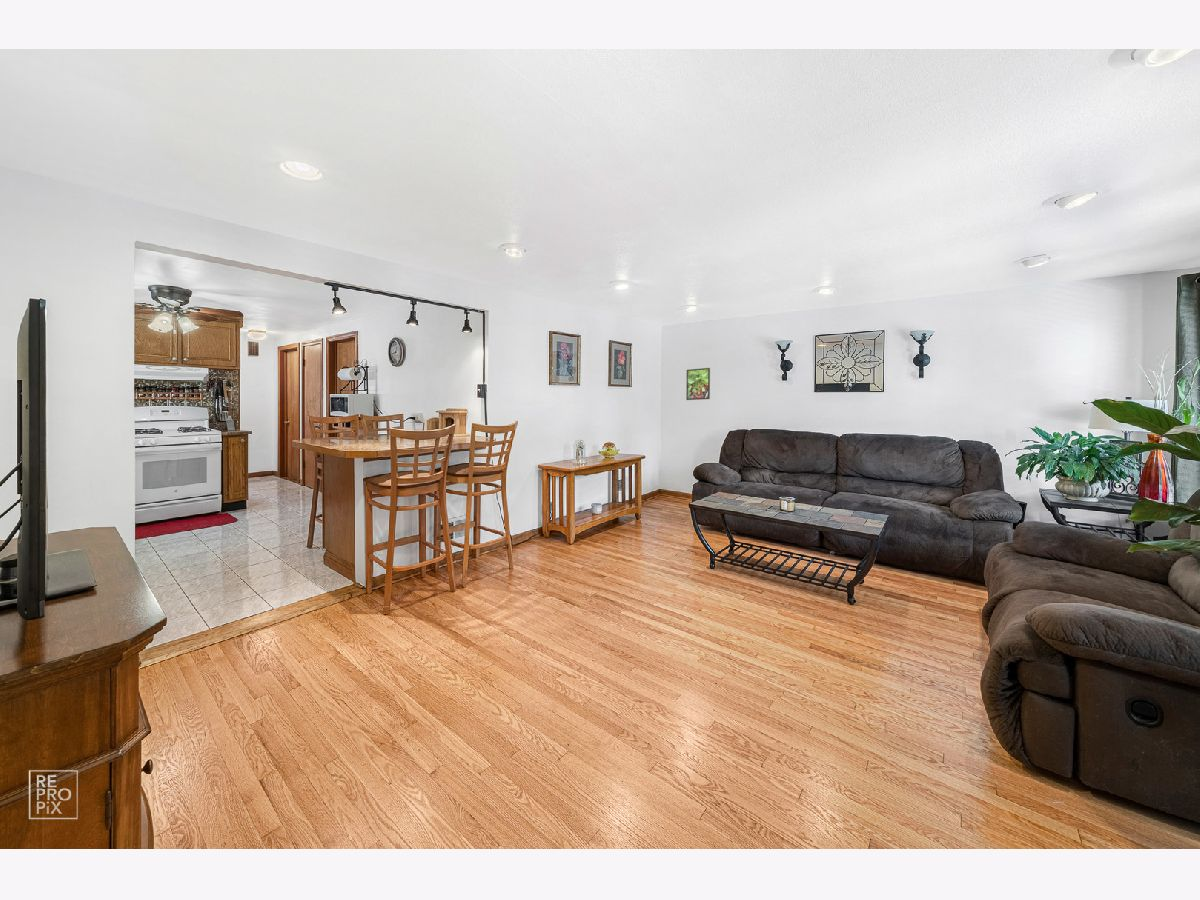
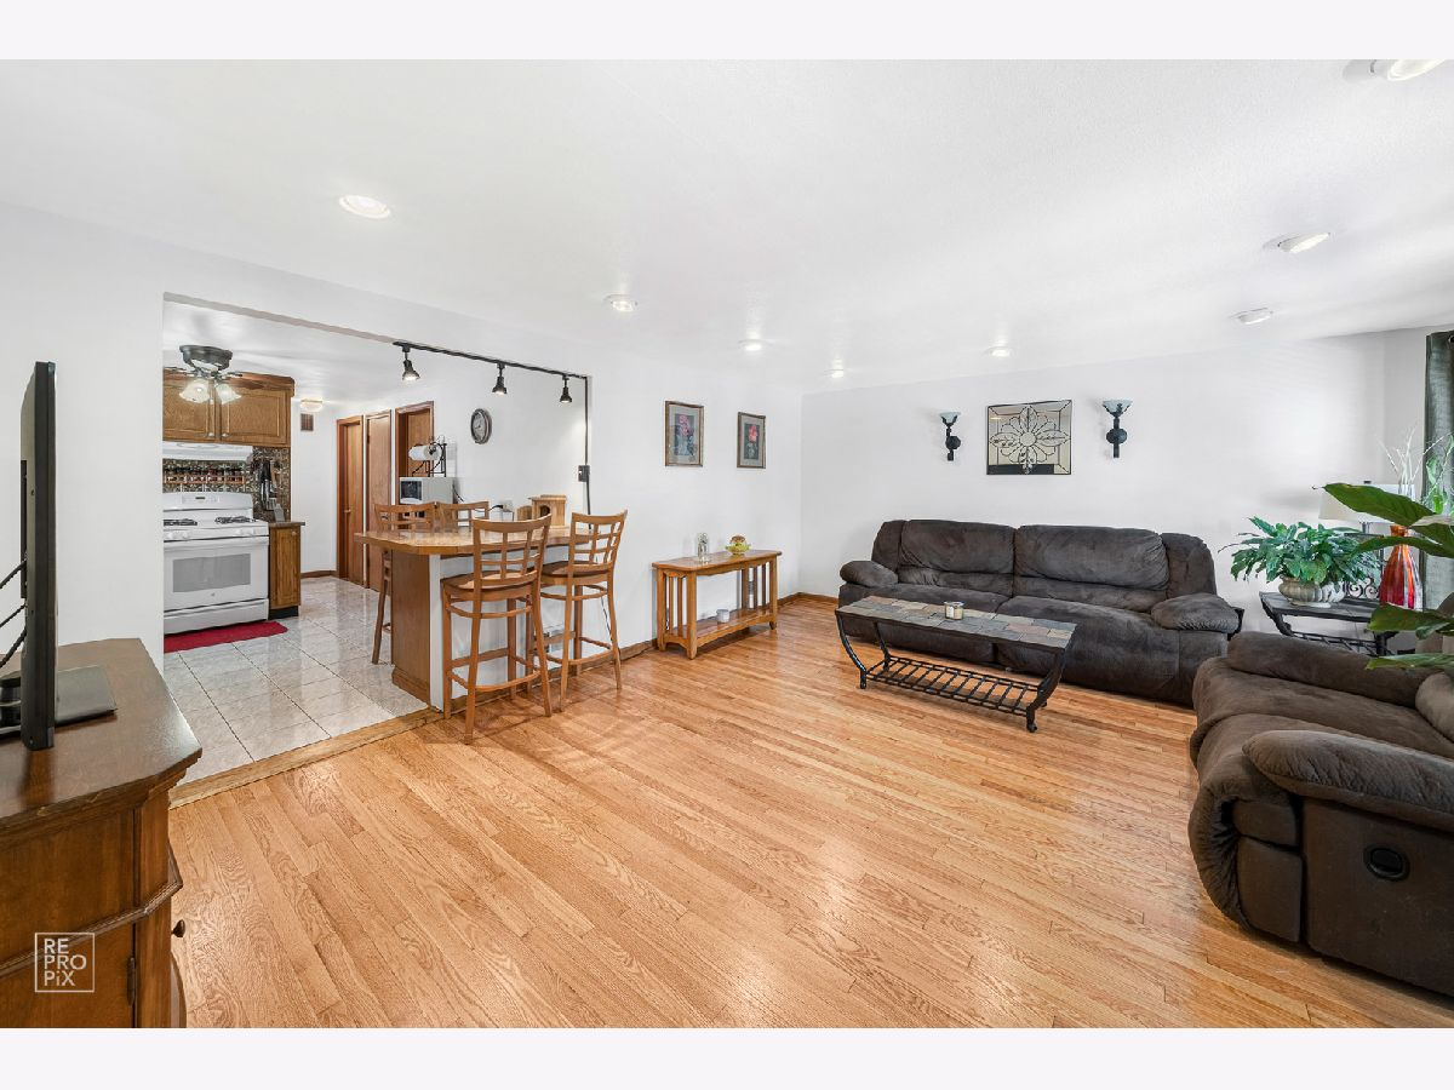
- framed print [685,367,711,401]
